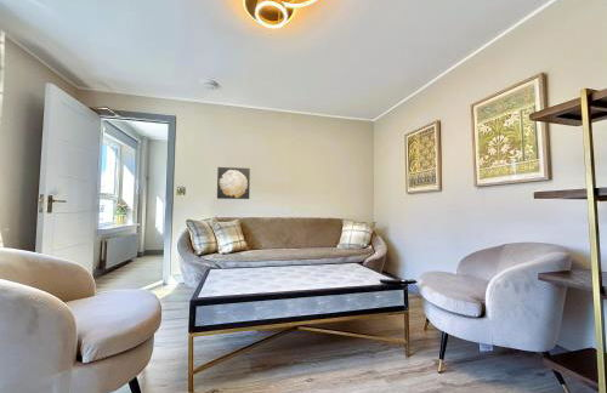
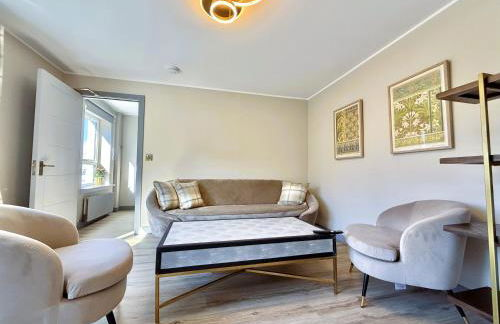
- wall art [216,166,251,200]
